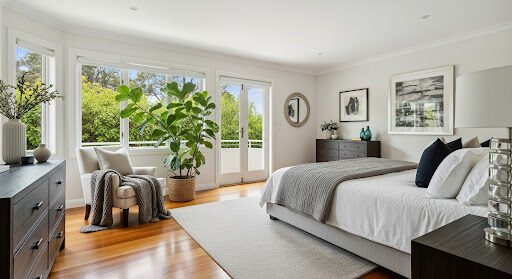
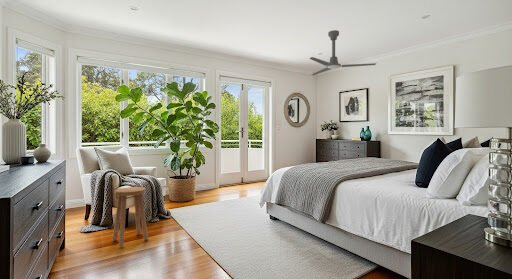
+ ceiling fan [309,29,377,76]
+ stool [112,186,149,248]
